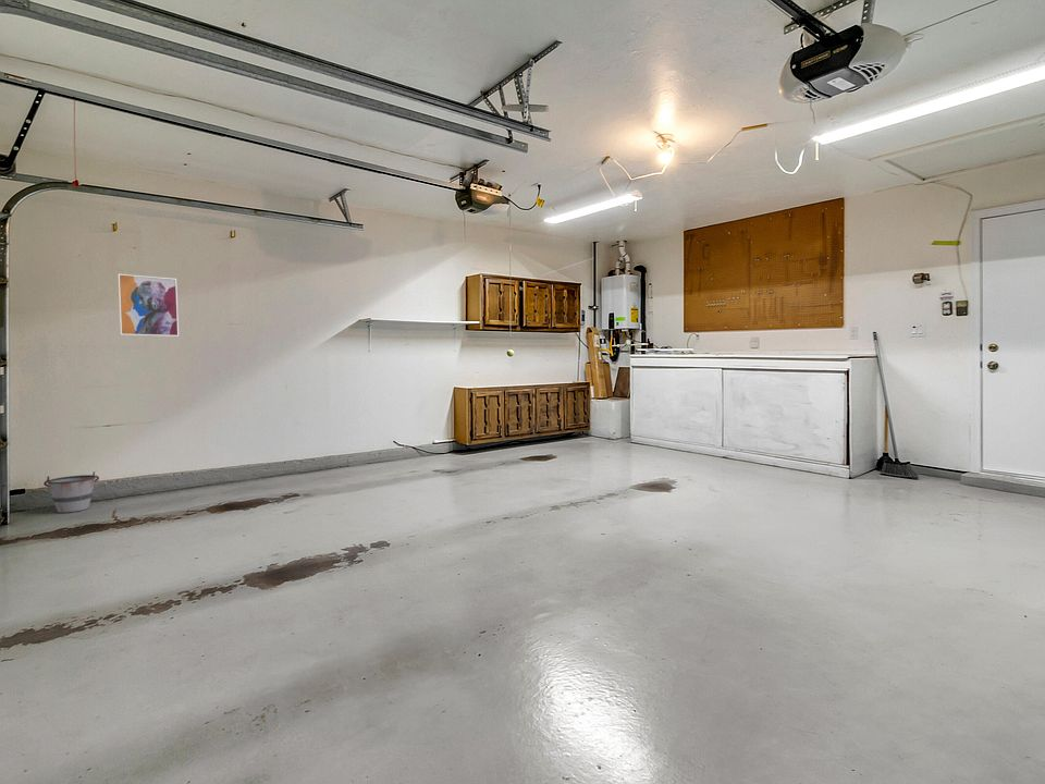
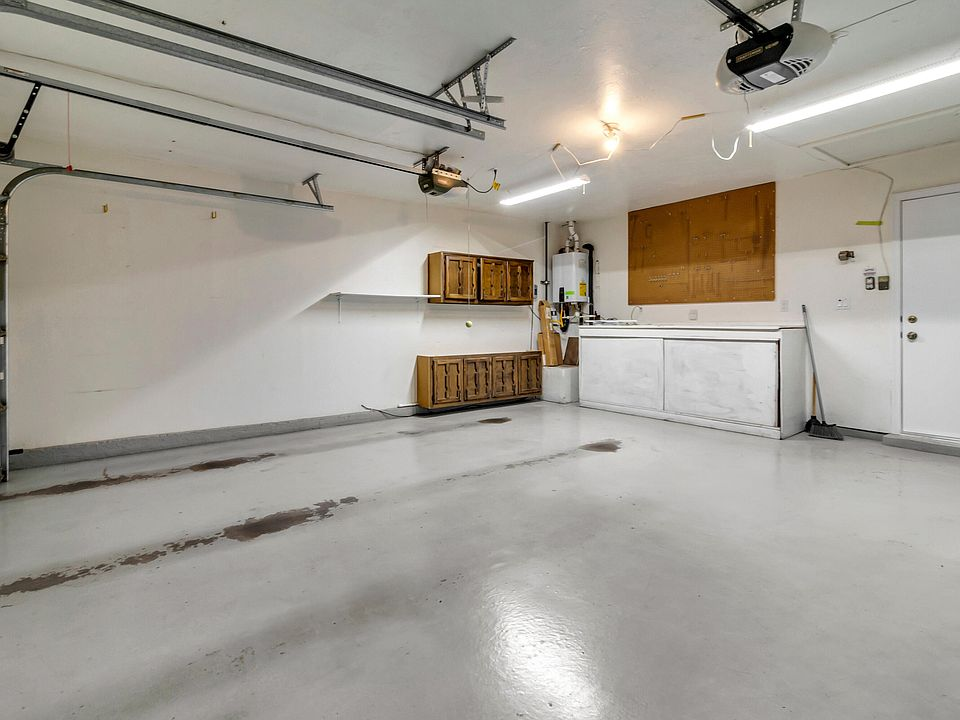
- wall art [118,273,180,338]
- bucket [42,470,100,514]
